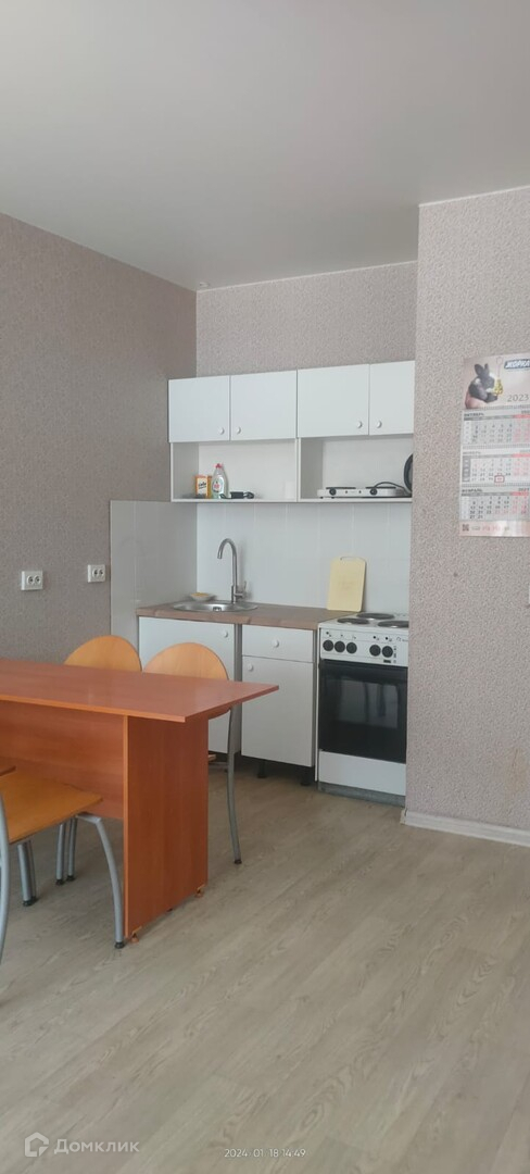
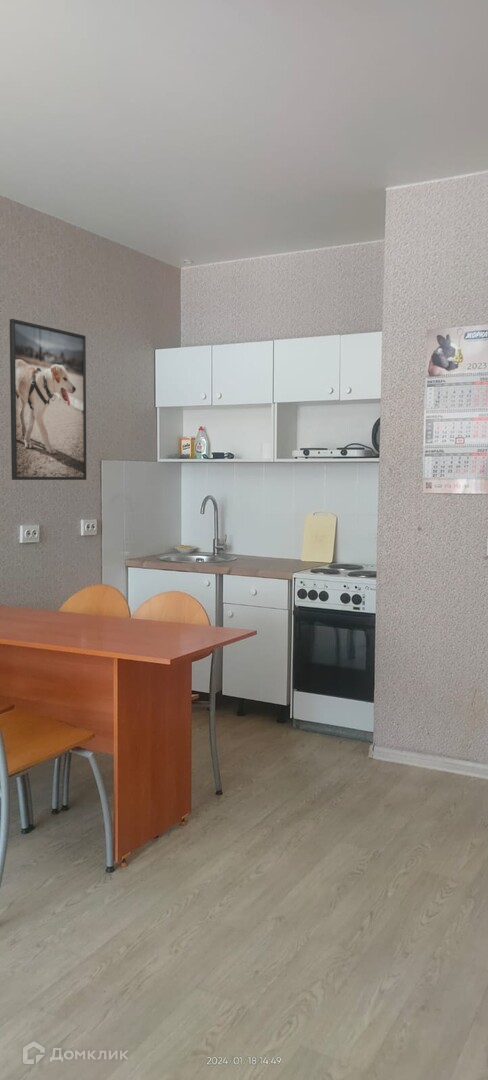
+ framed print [9,318,87,481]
